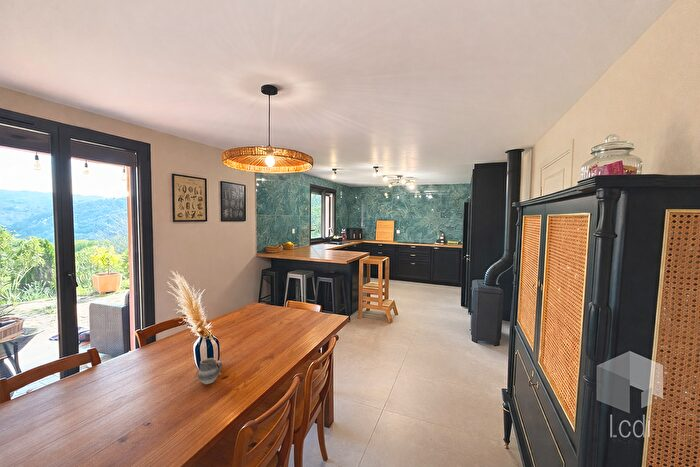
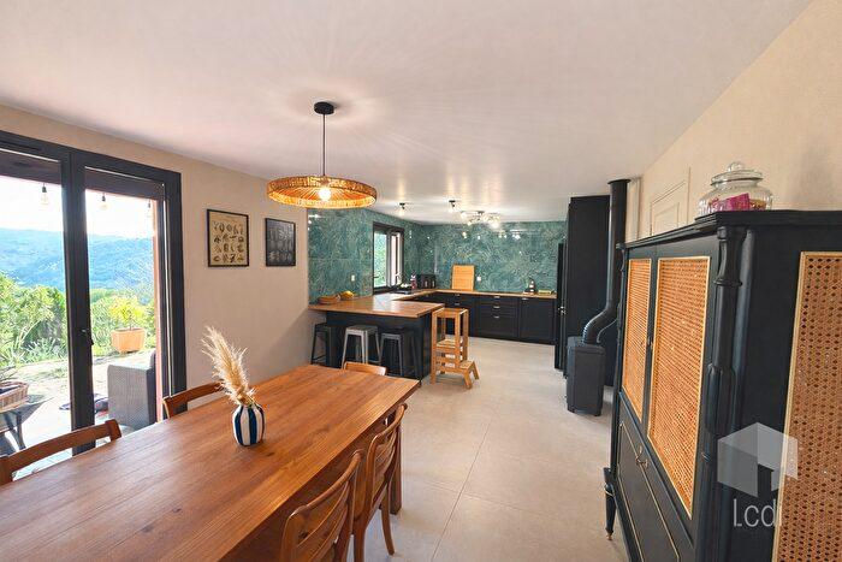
- cup [197,357,223,385]
